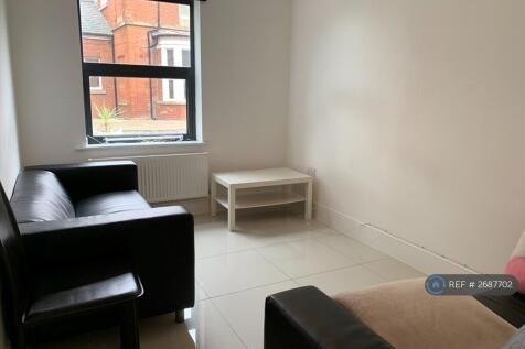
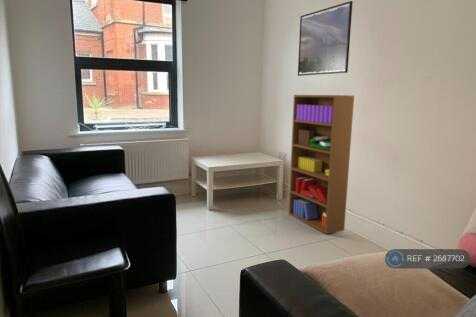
+ bookshelf [288,94,355,235]
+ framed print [297,0,354,77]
